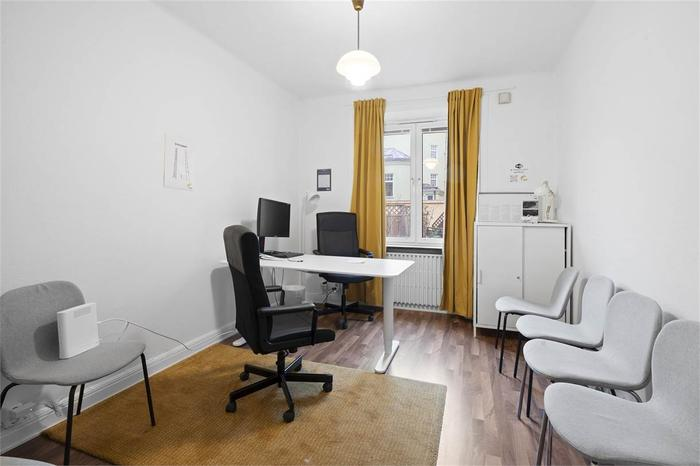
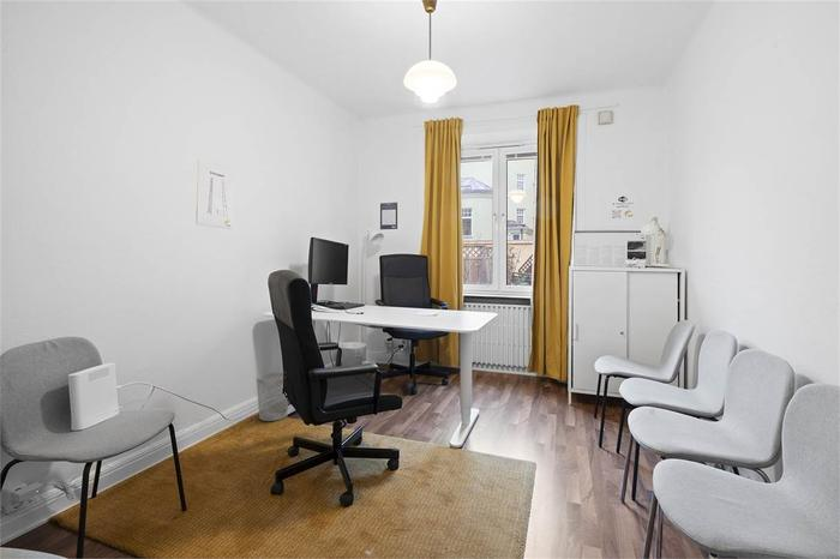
+ wastebasket [256,371,289,422]
